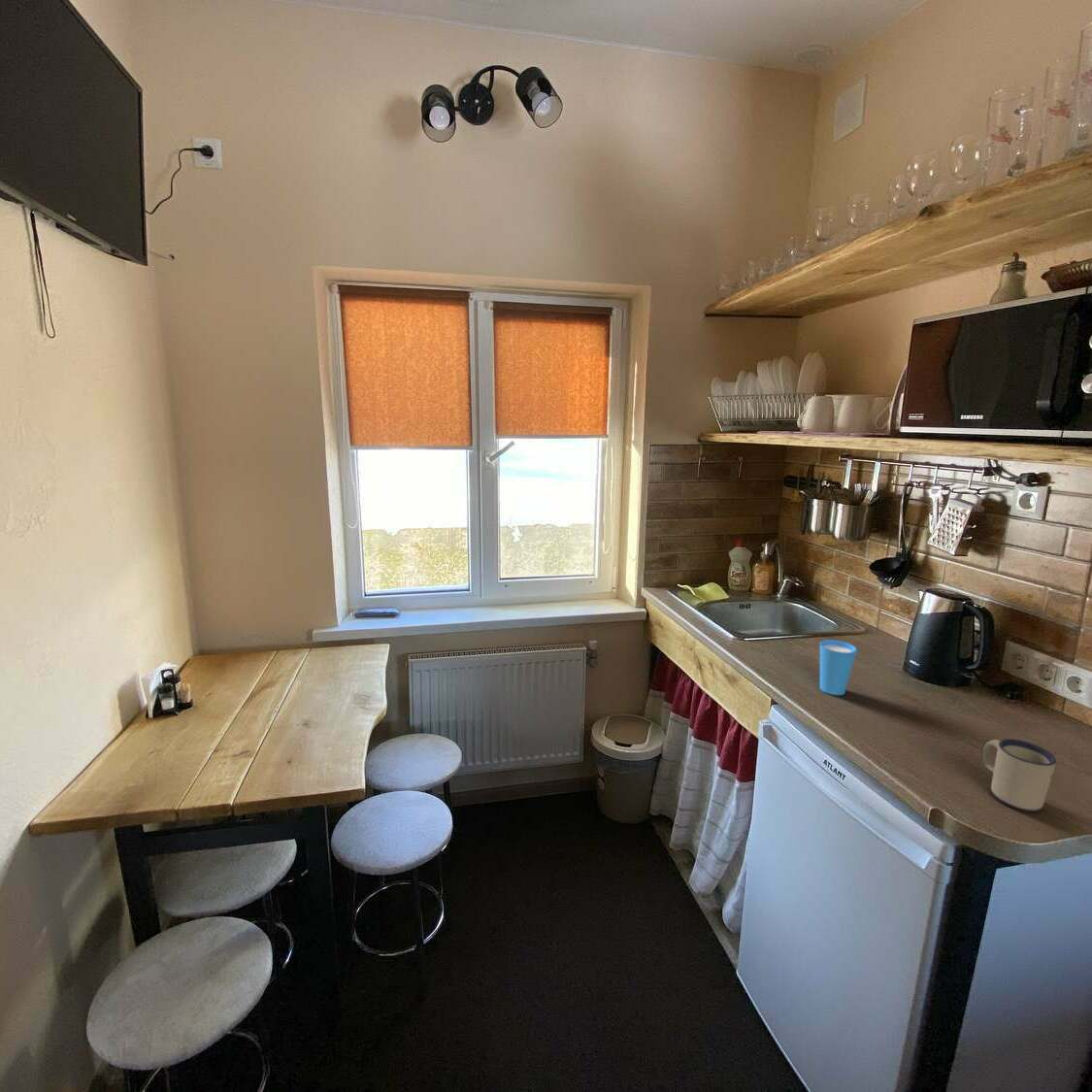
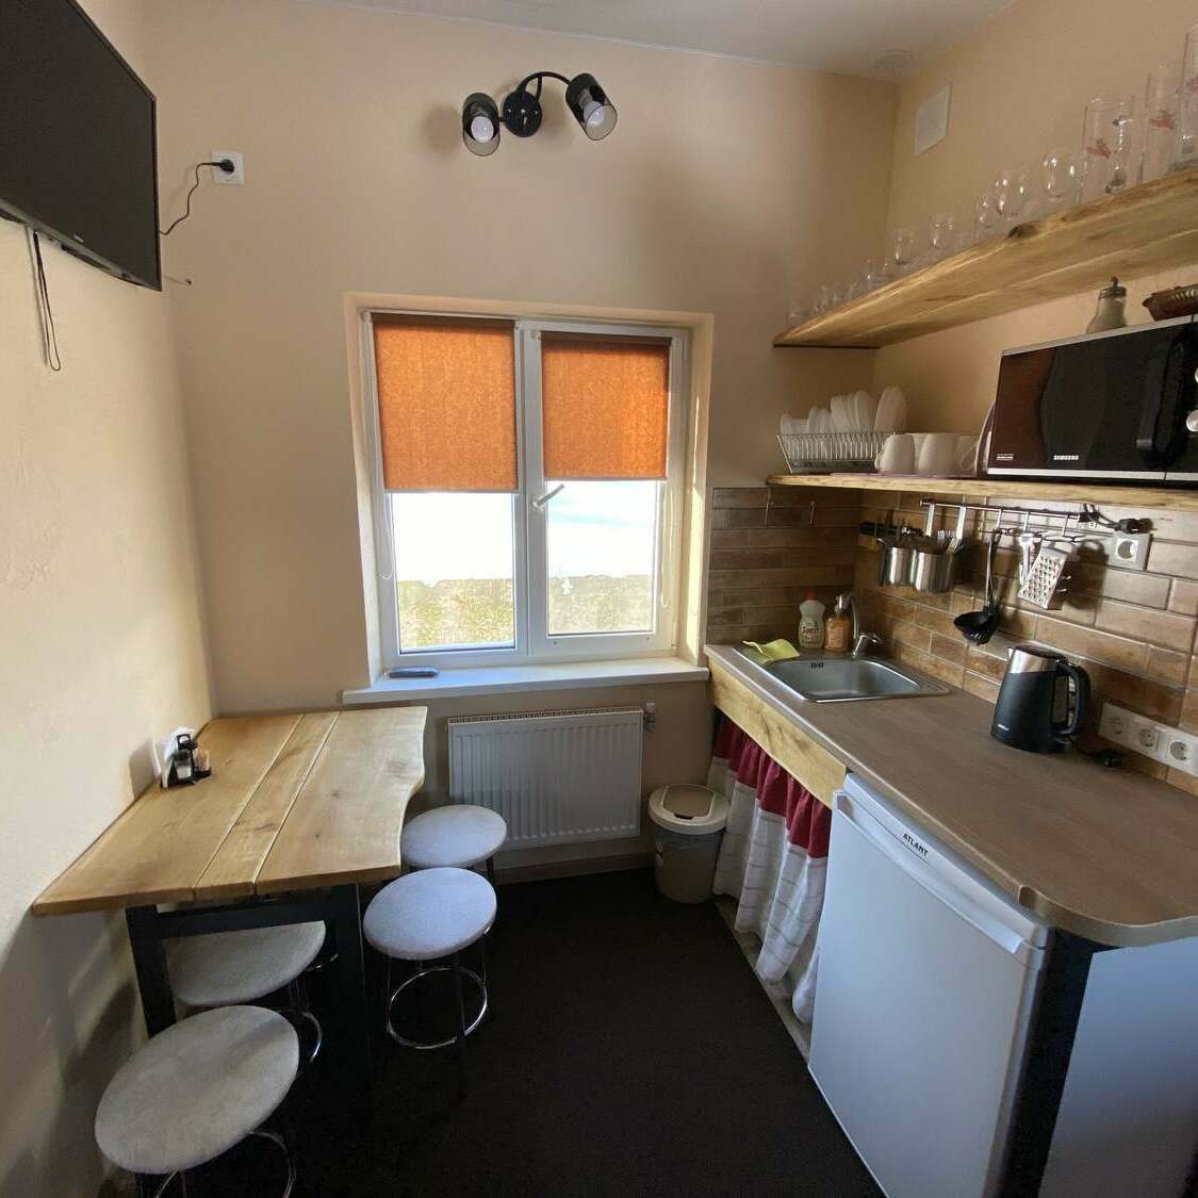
- cup [819,639,858,696]
- mug [980,738,1057,813]
